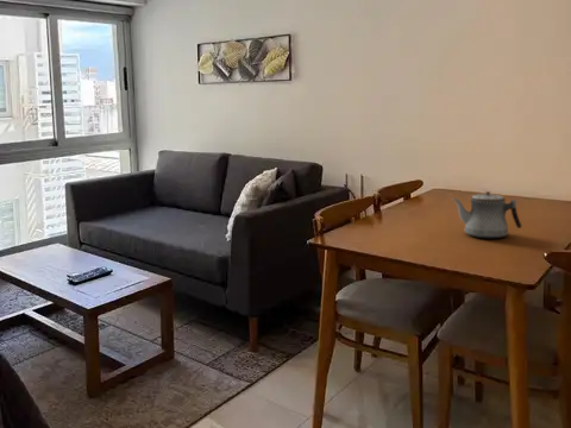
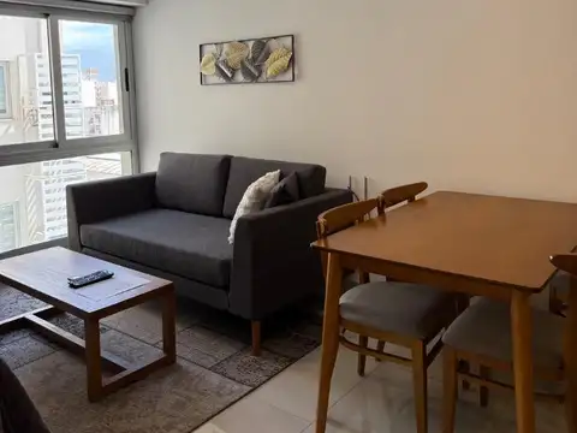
- teapot [451,190,522,239]
